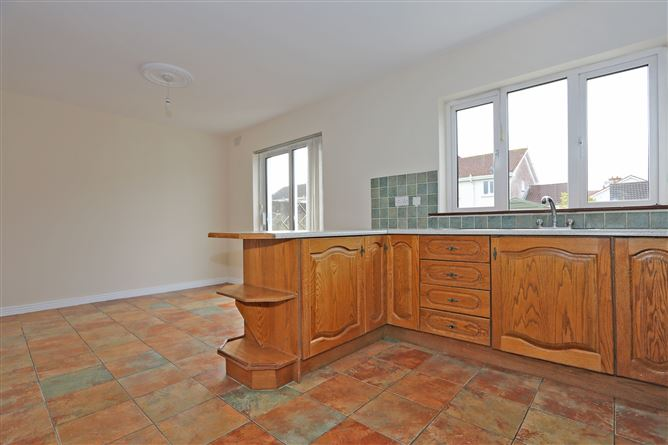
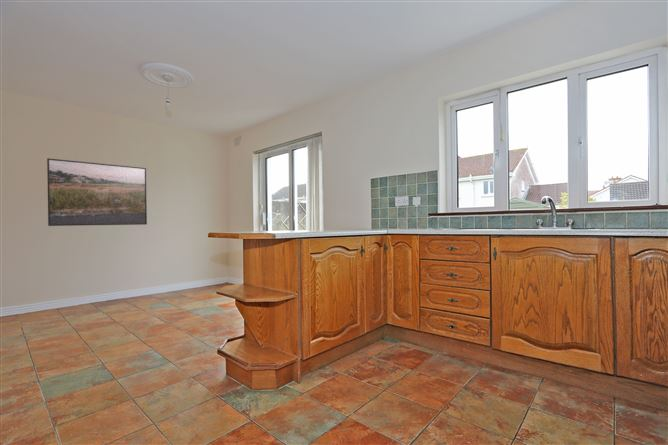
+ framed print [46,158,148,227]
